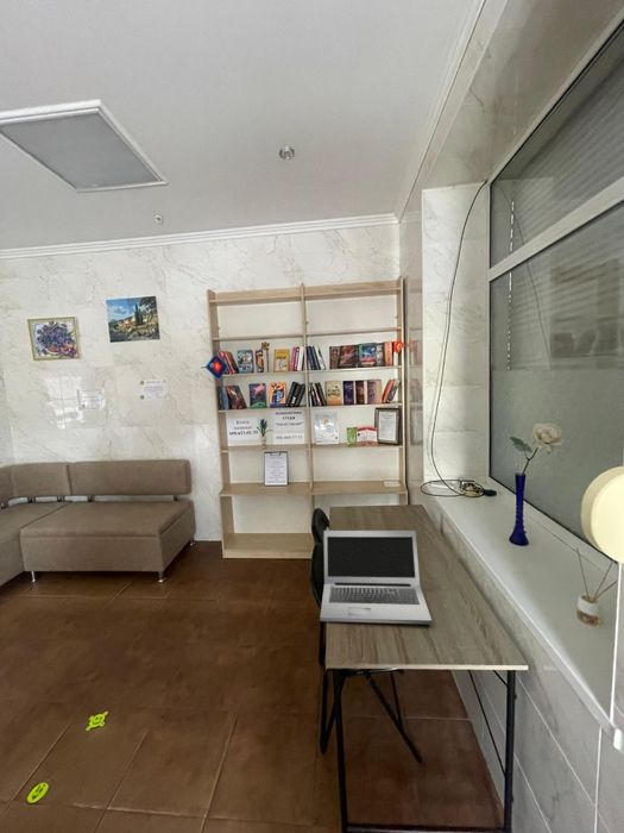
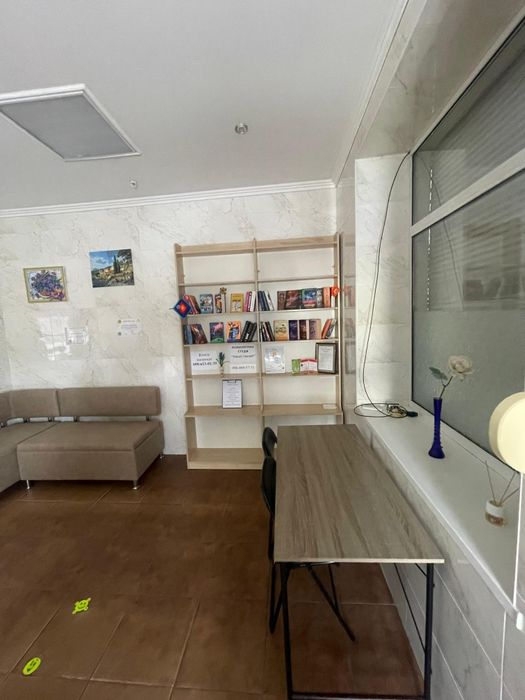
- laptop [319,530,433,625]
